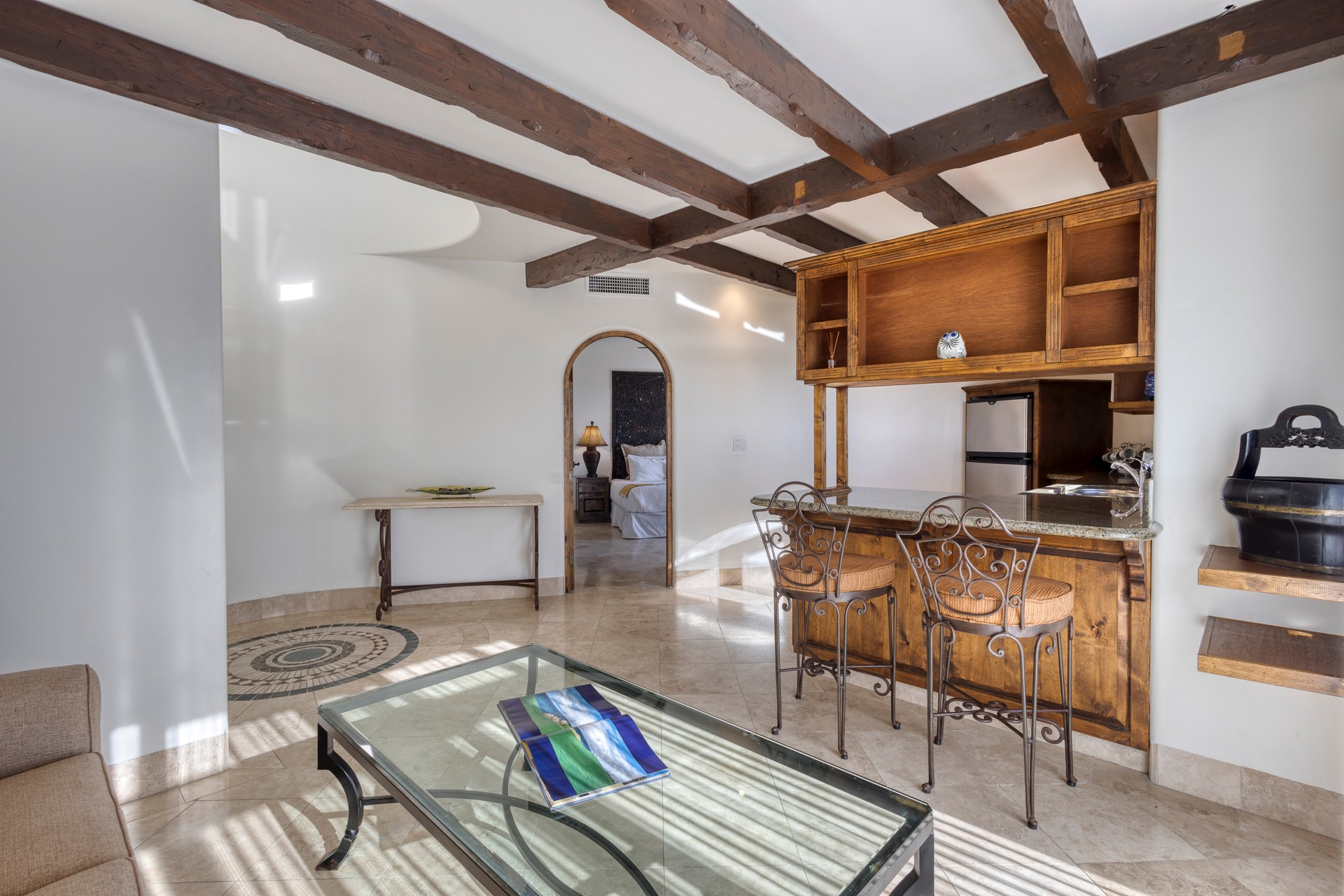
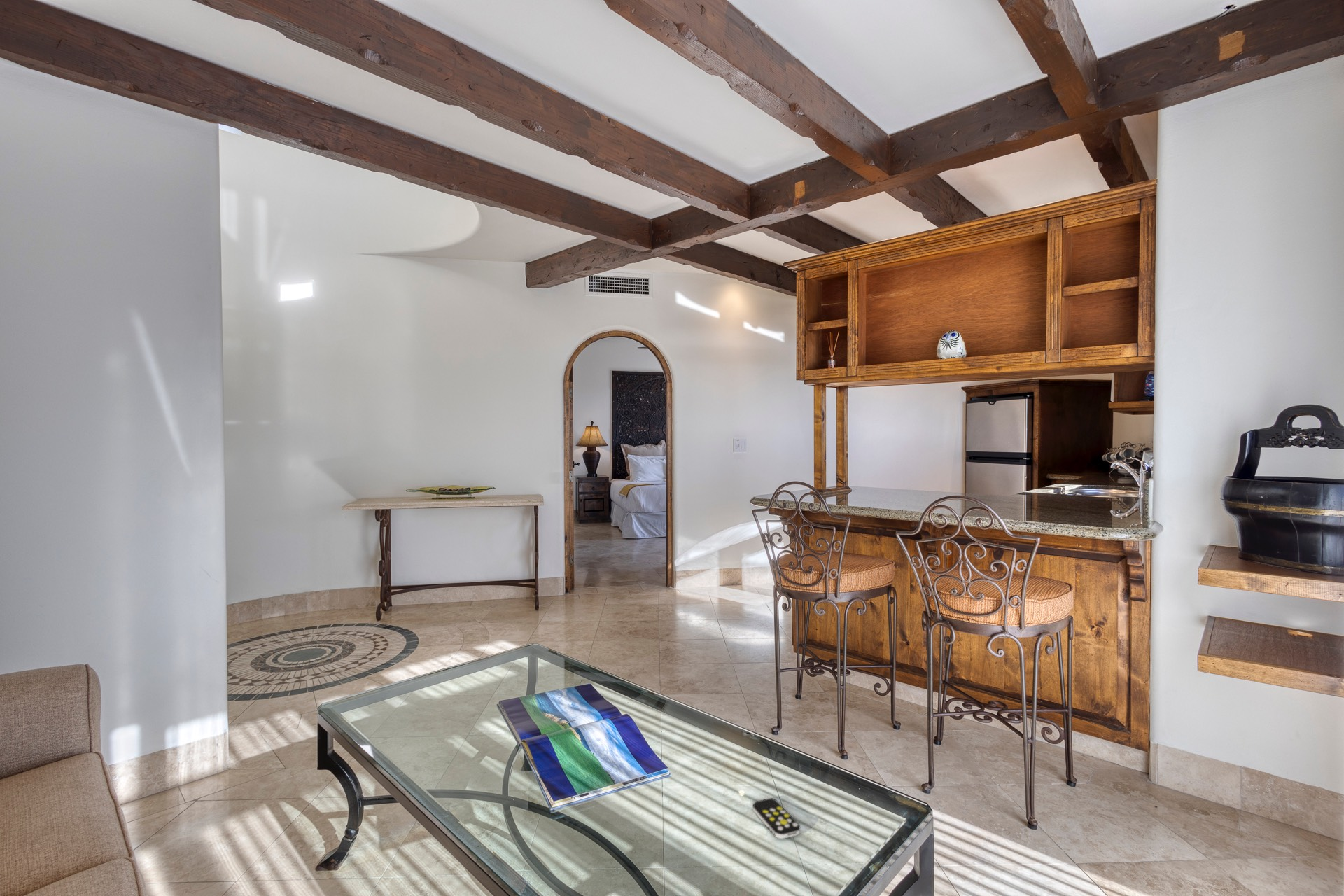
+ remote control [752,797,801,839]
